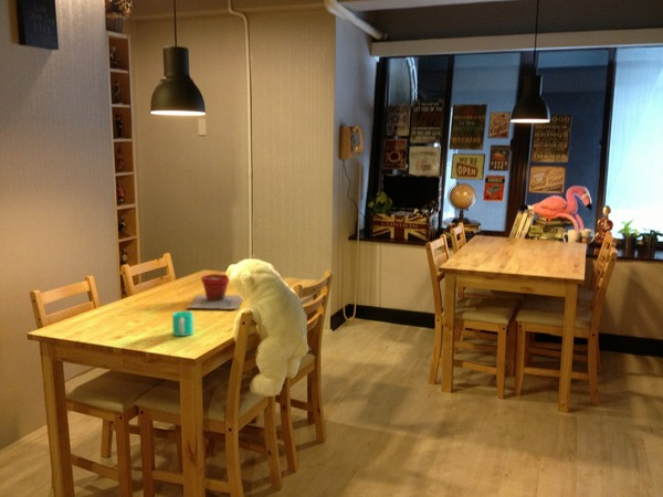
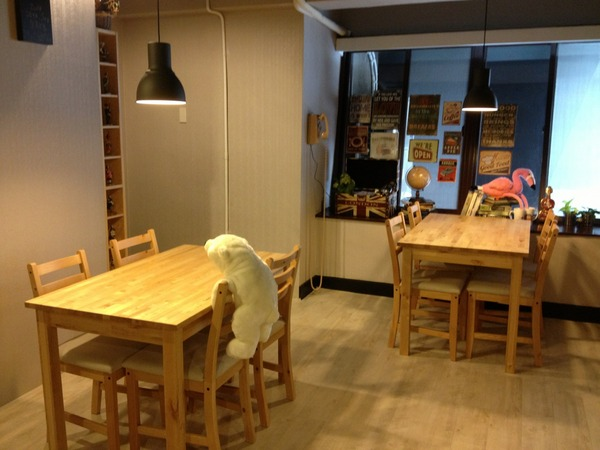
- plant pot [185,273,244,310]
- cup [171,310,194,337]
